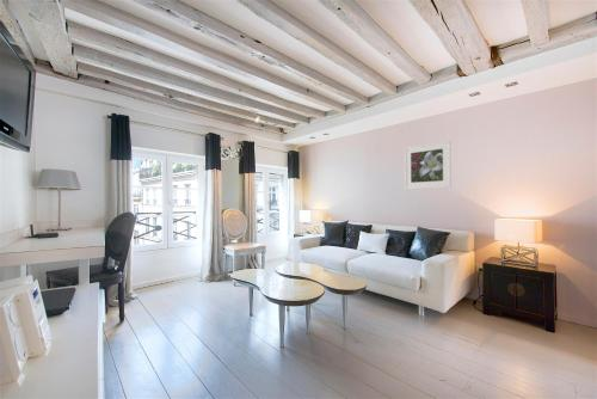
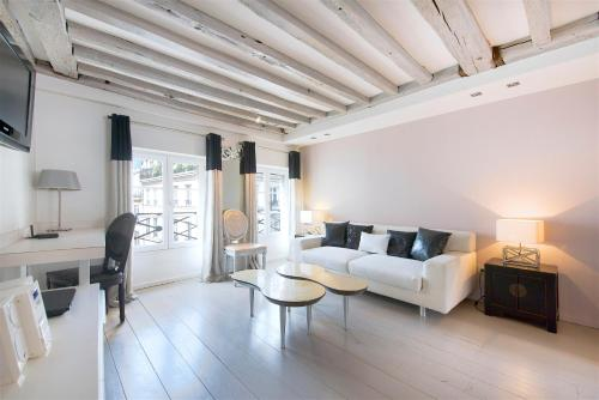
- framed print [404,140,453,190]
